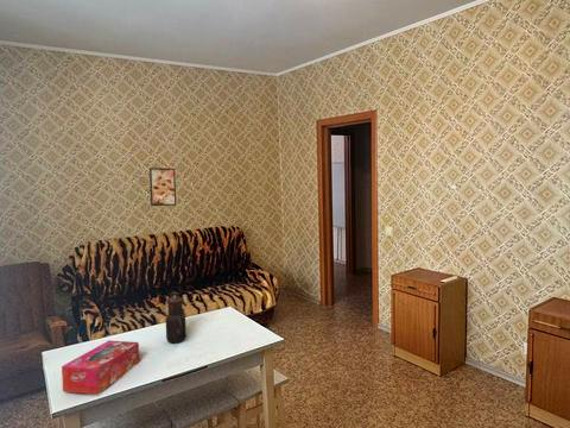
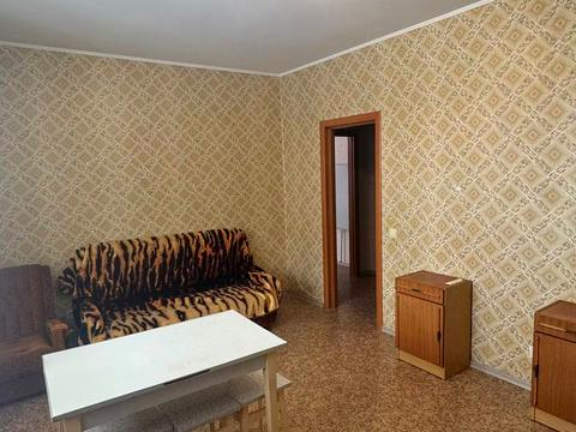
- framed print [148,166,177,207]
- tissue box [61,339,140,396]
- teapot [165,290,188,345]
